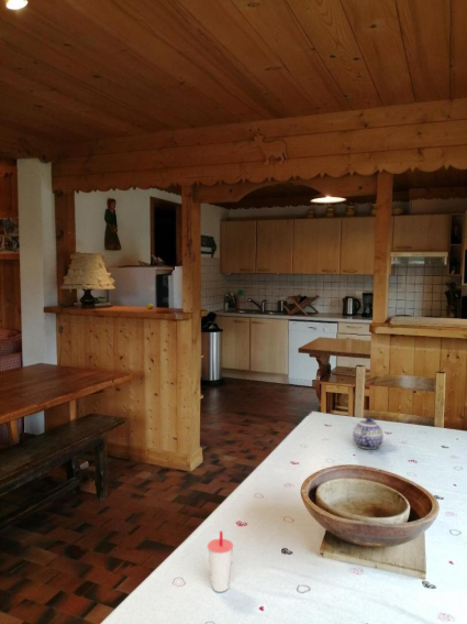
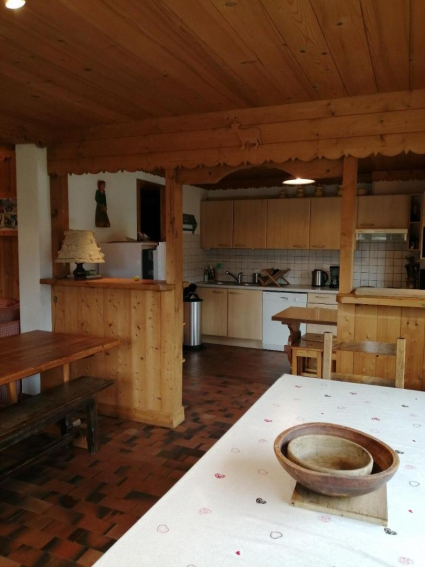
- cup [207,529,234,593]
- teapot [352,416,385,450]
